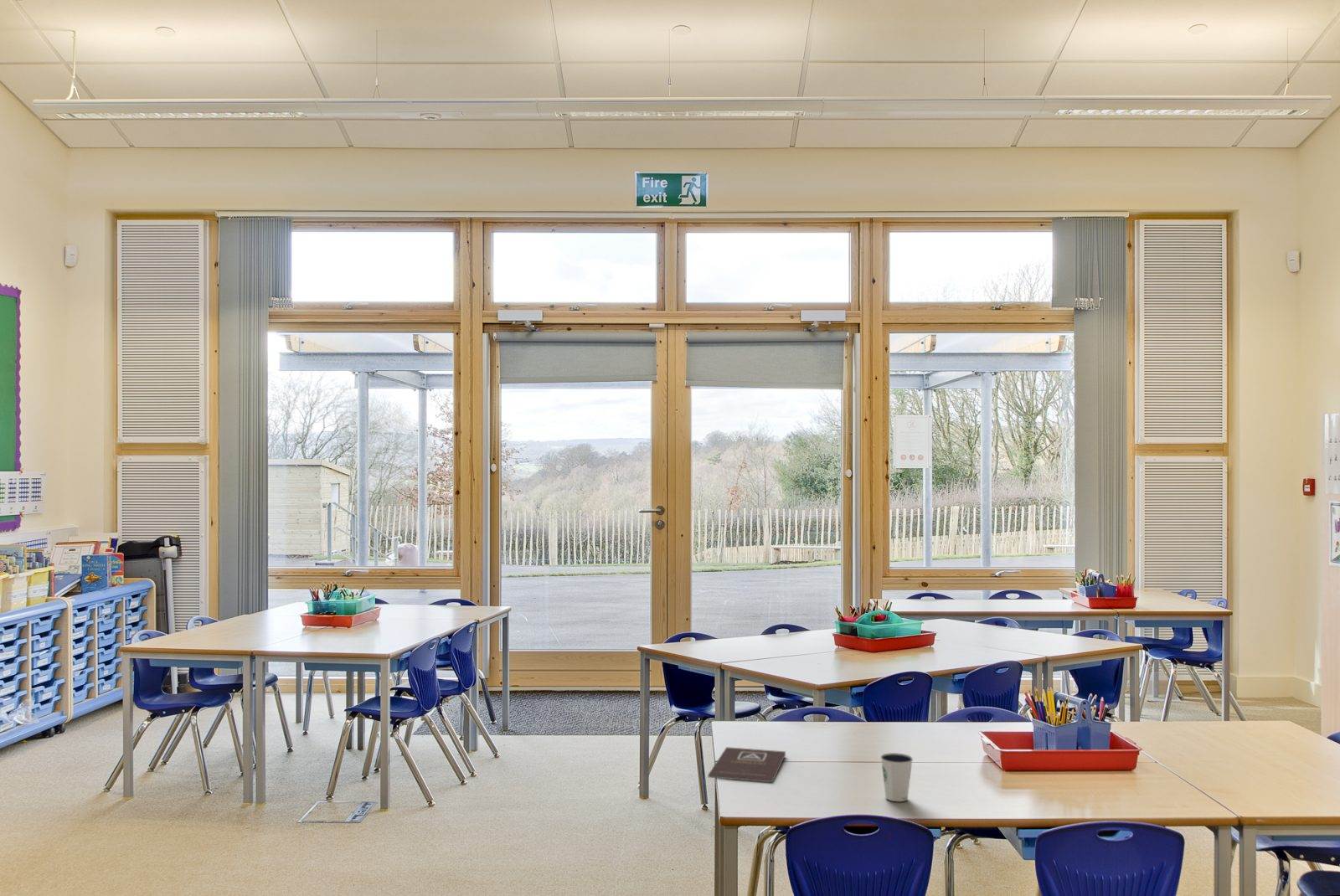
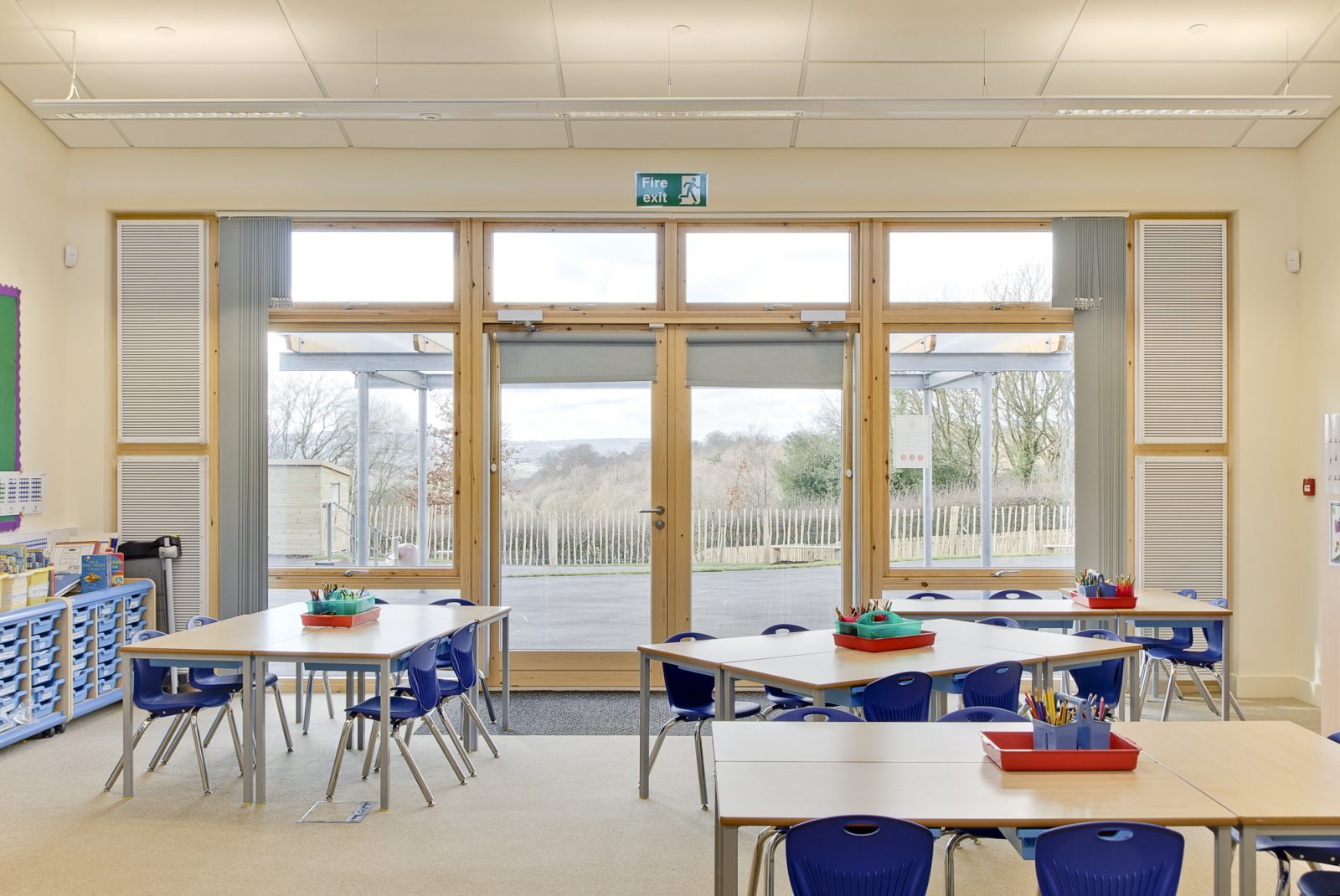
- book [708,746,786,783]
- dixie cup [879,752,914,802]
